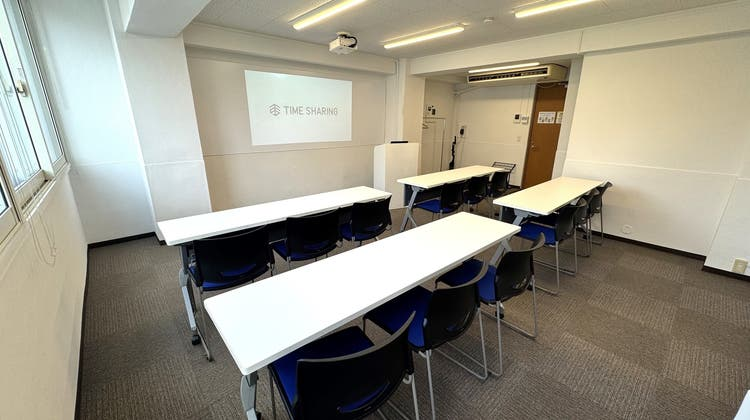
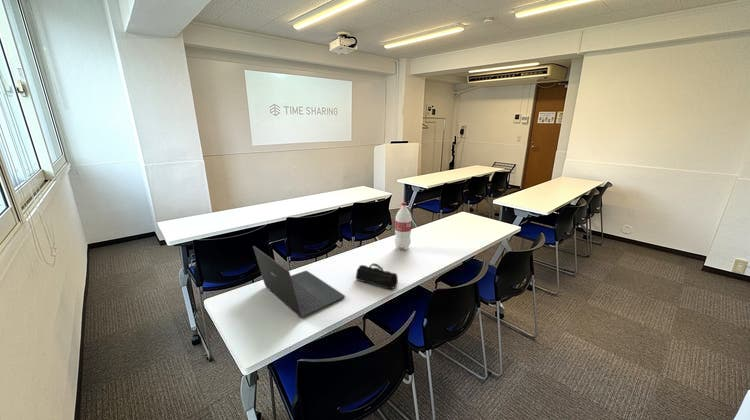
+ bottle [394,201,413,251]
+ pencil case [355,263,399,290]
+ laptop [252,245,346,319]
